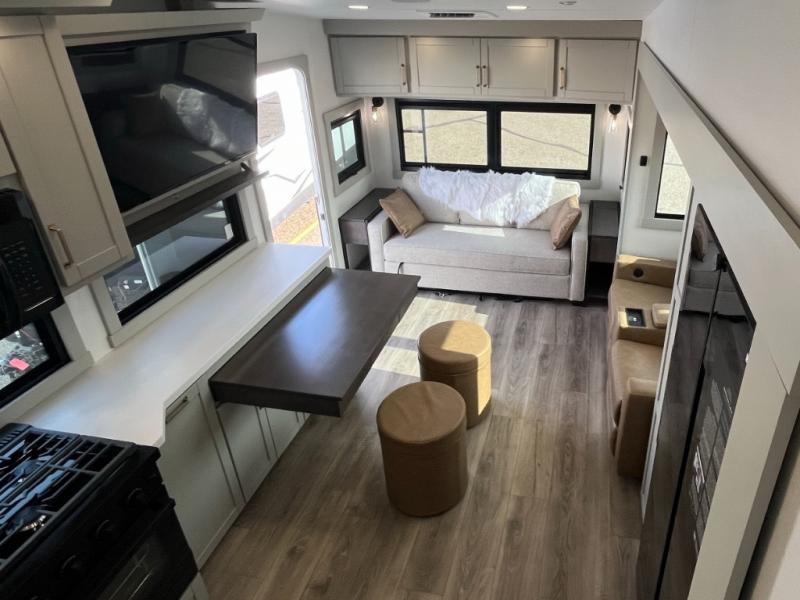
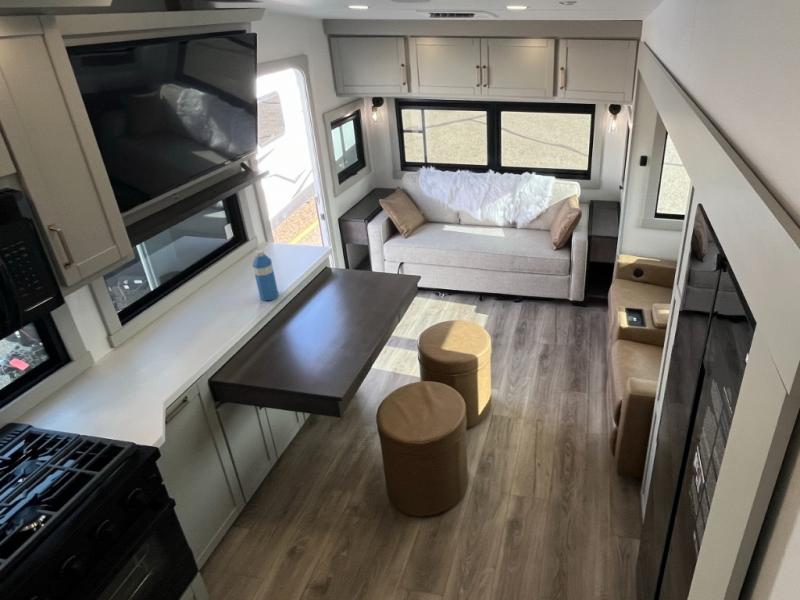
+ water bottle [251,249,279,302]
